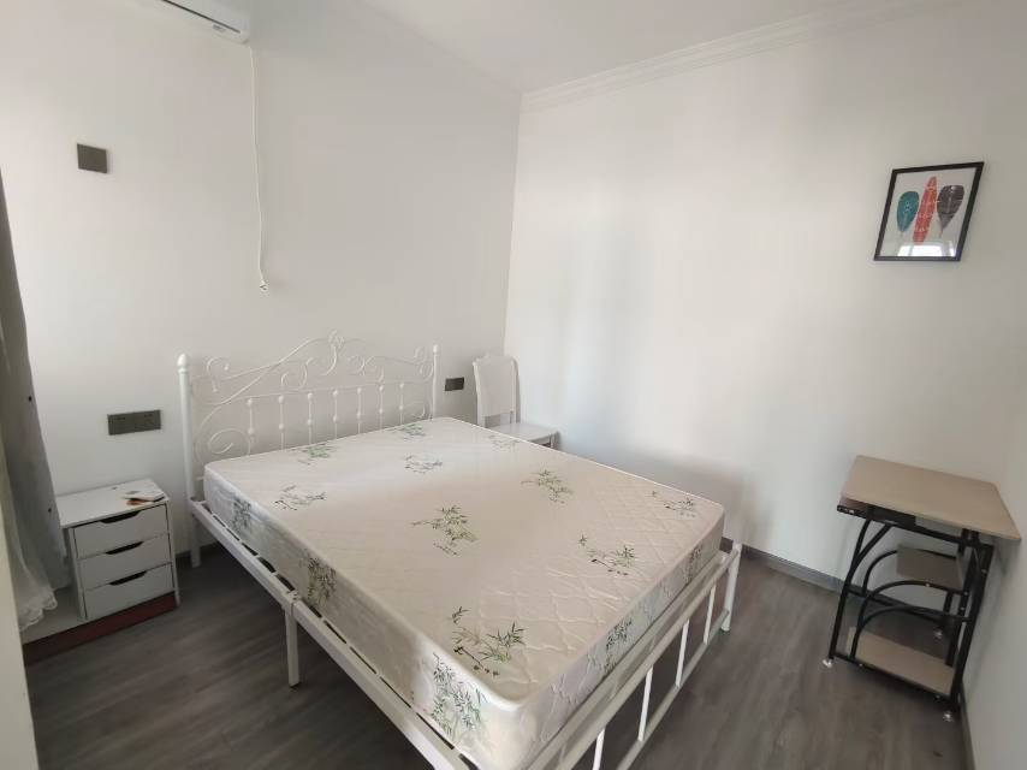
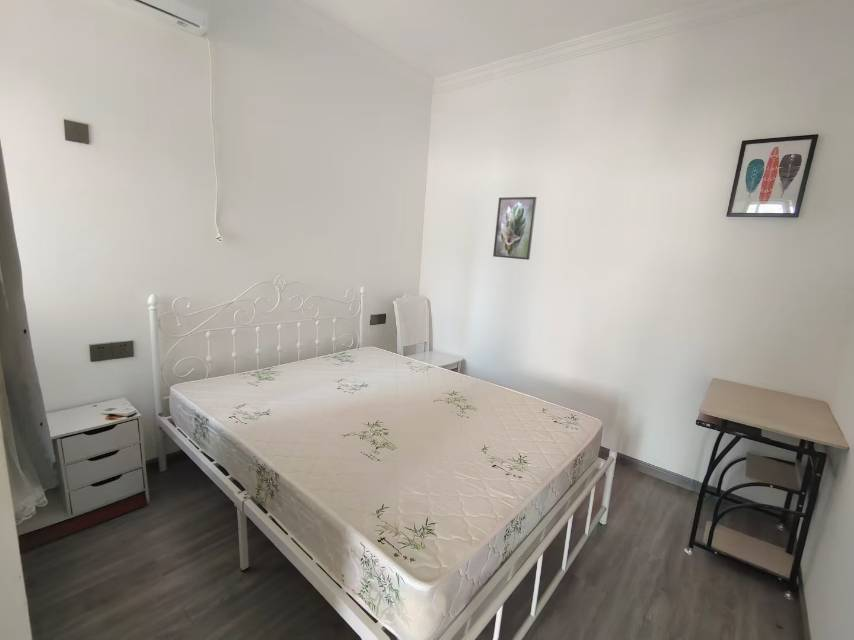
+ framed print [492,196,538,261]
